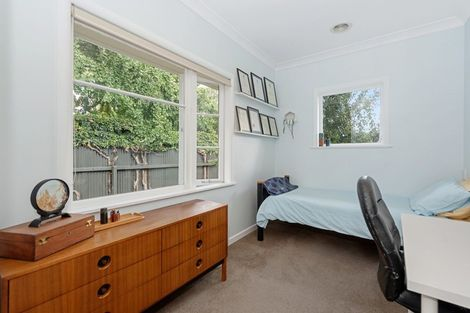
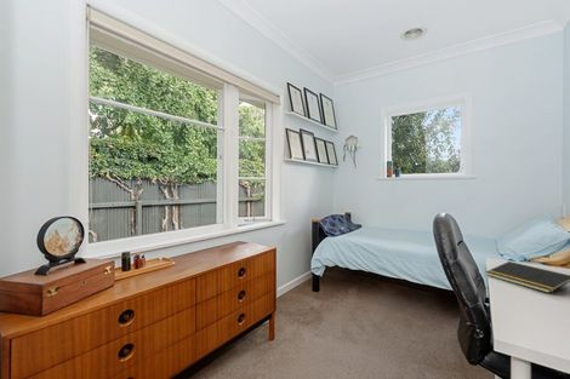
+ notepad [484,260,570,294]
